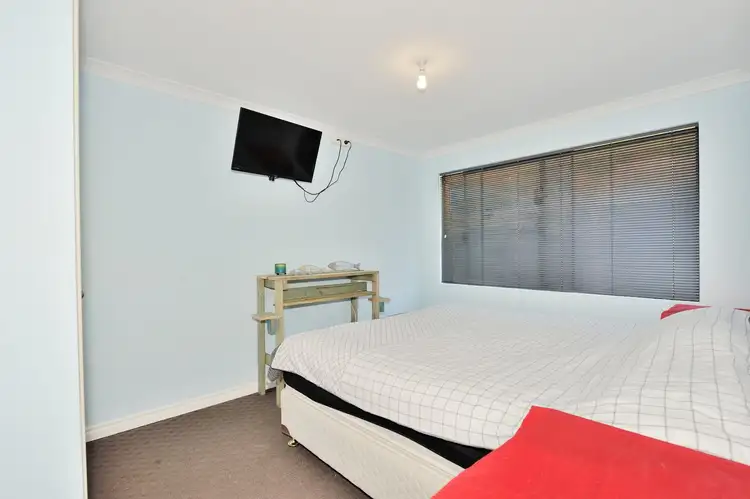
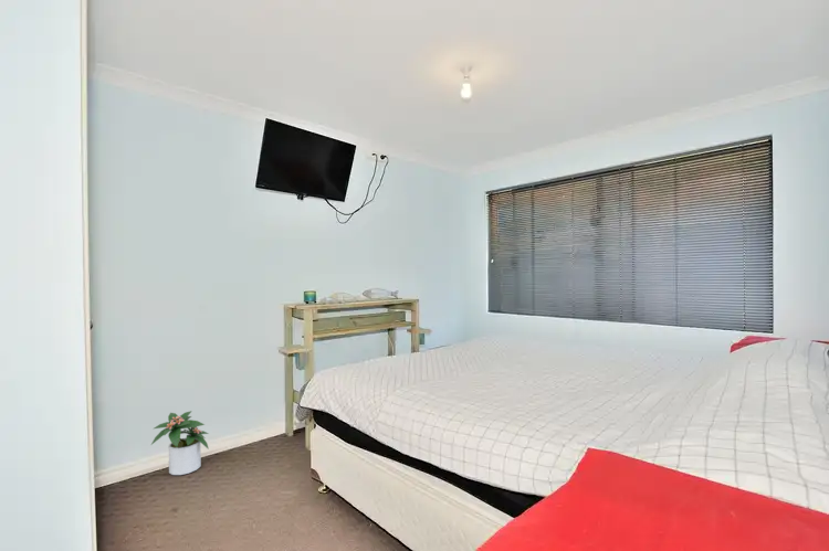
+ potted plant [150,410,210,476]
